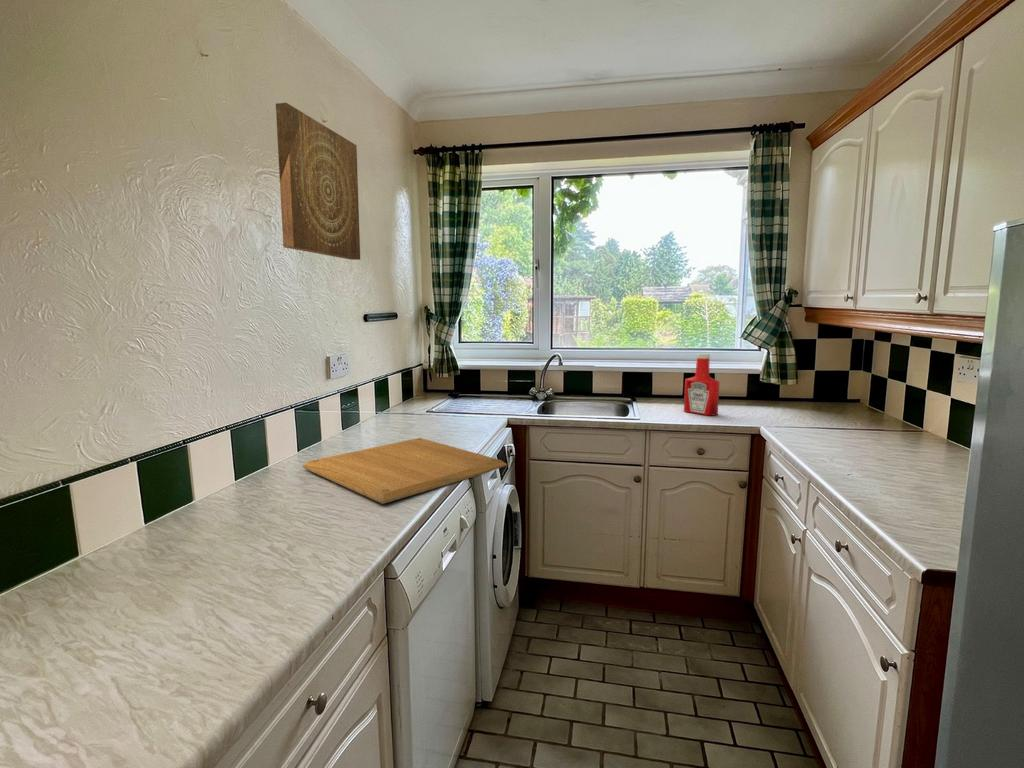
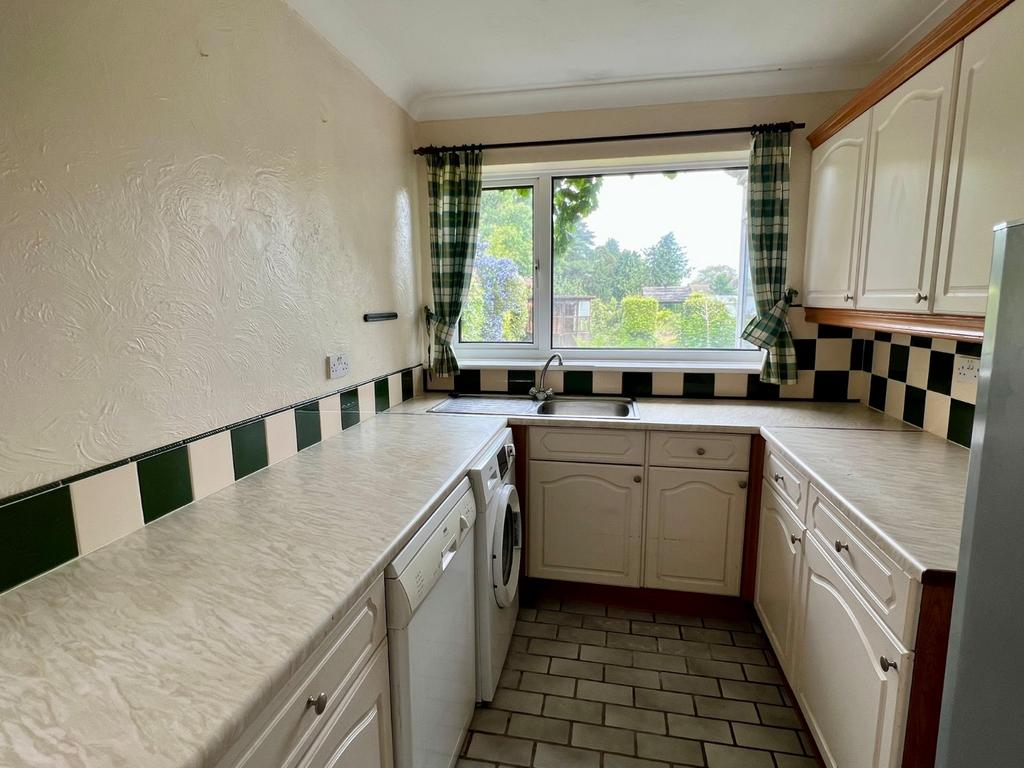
- chopping board [302,437,508,505]
- wall art [275,102,361,261]
- soap bottle [683,353,721,417]
